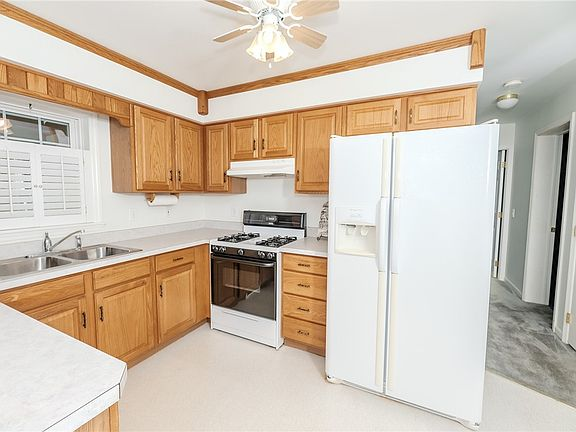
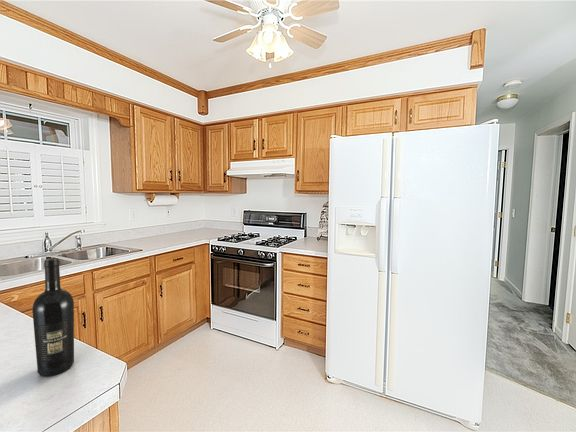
+ wine bottle [31,257,75,377]
